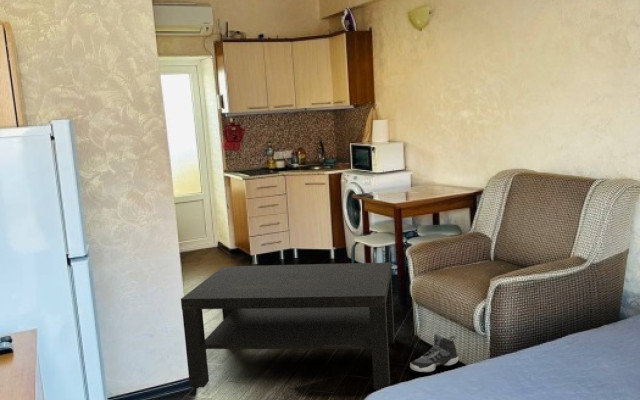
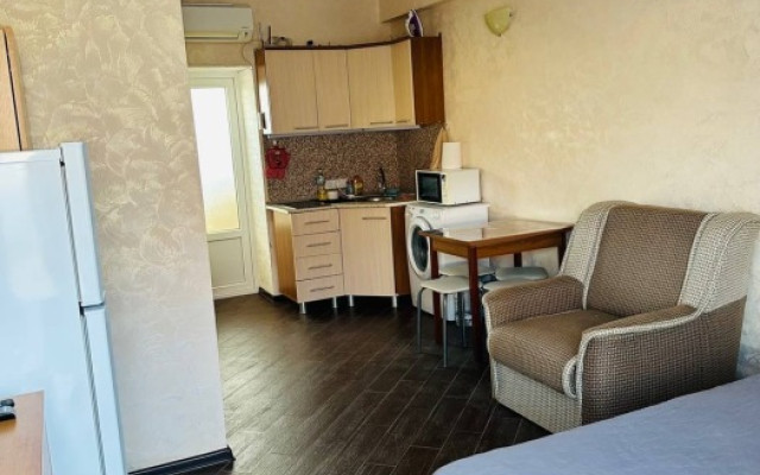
- coffee table [180,262,395,390]
- sneaker [409,333,459,373]
